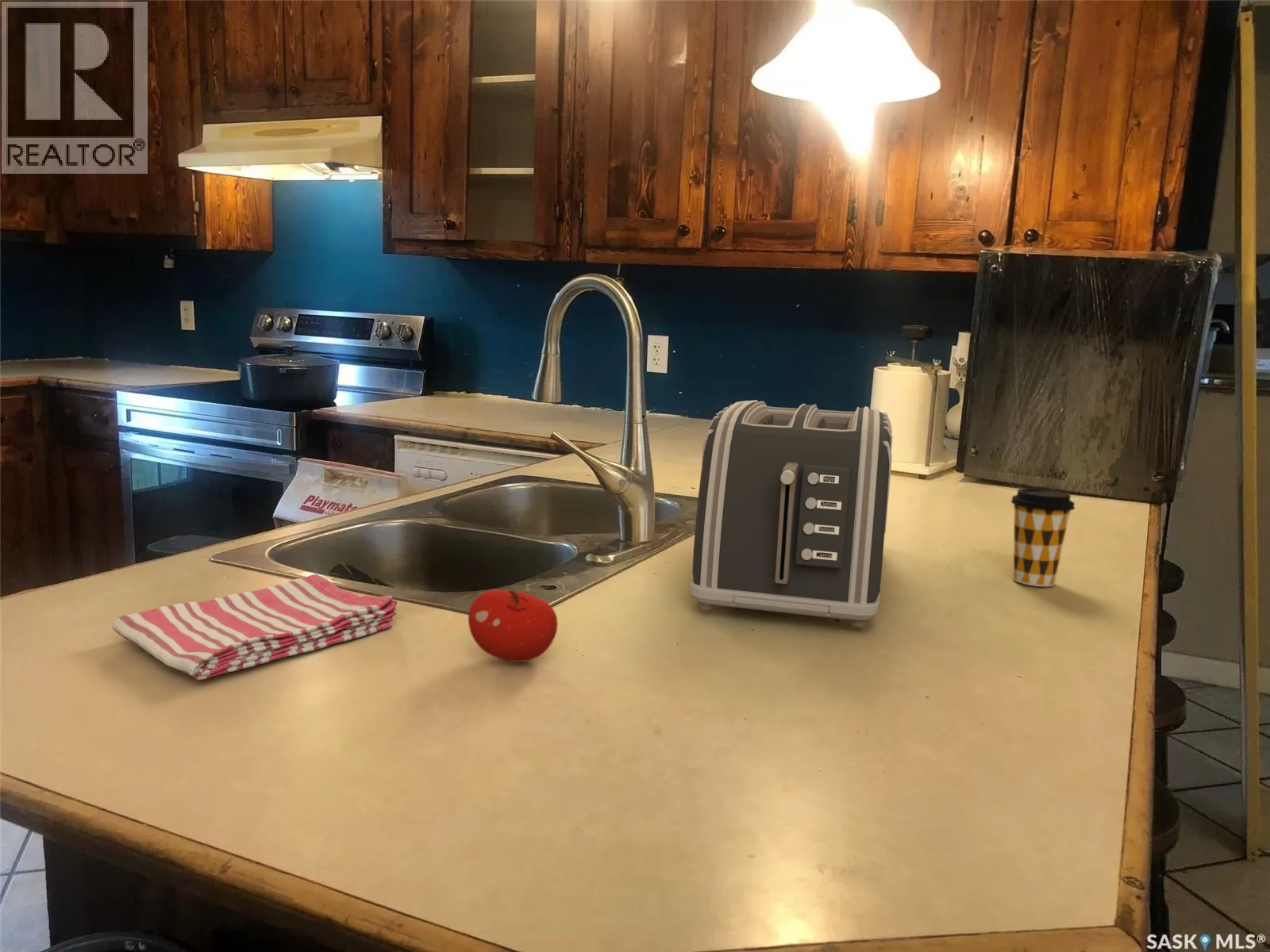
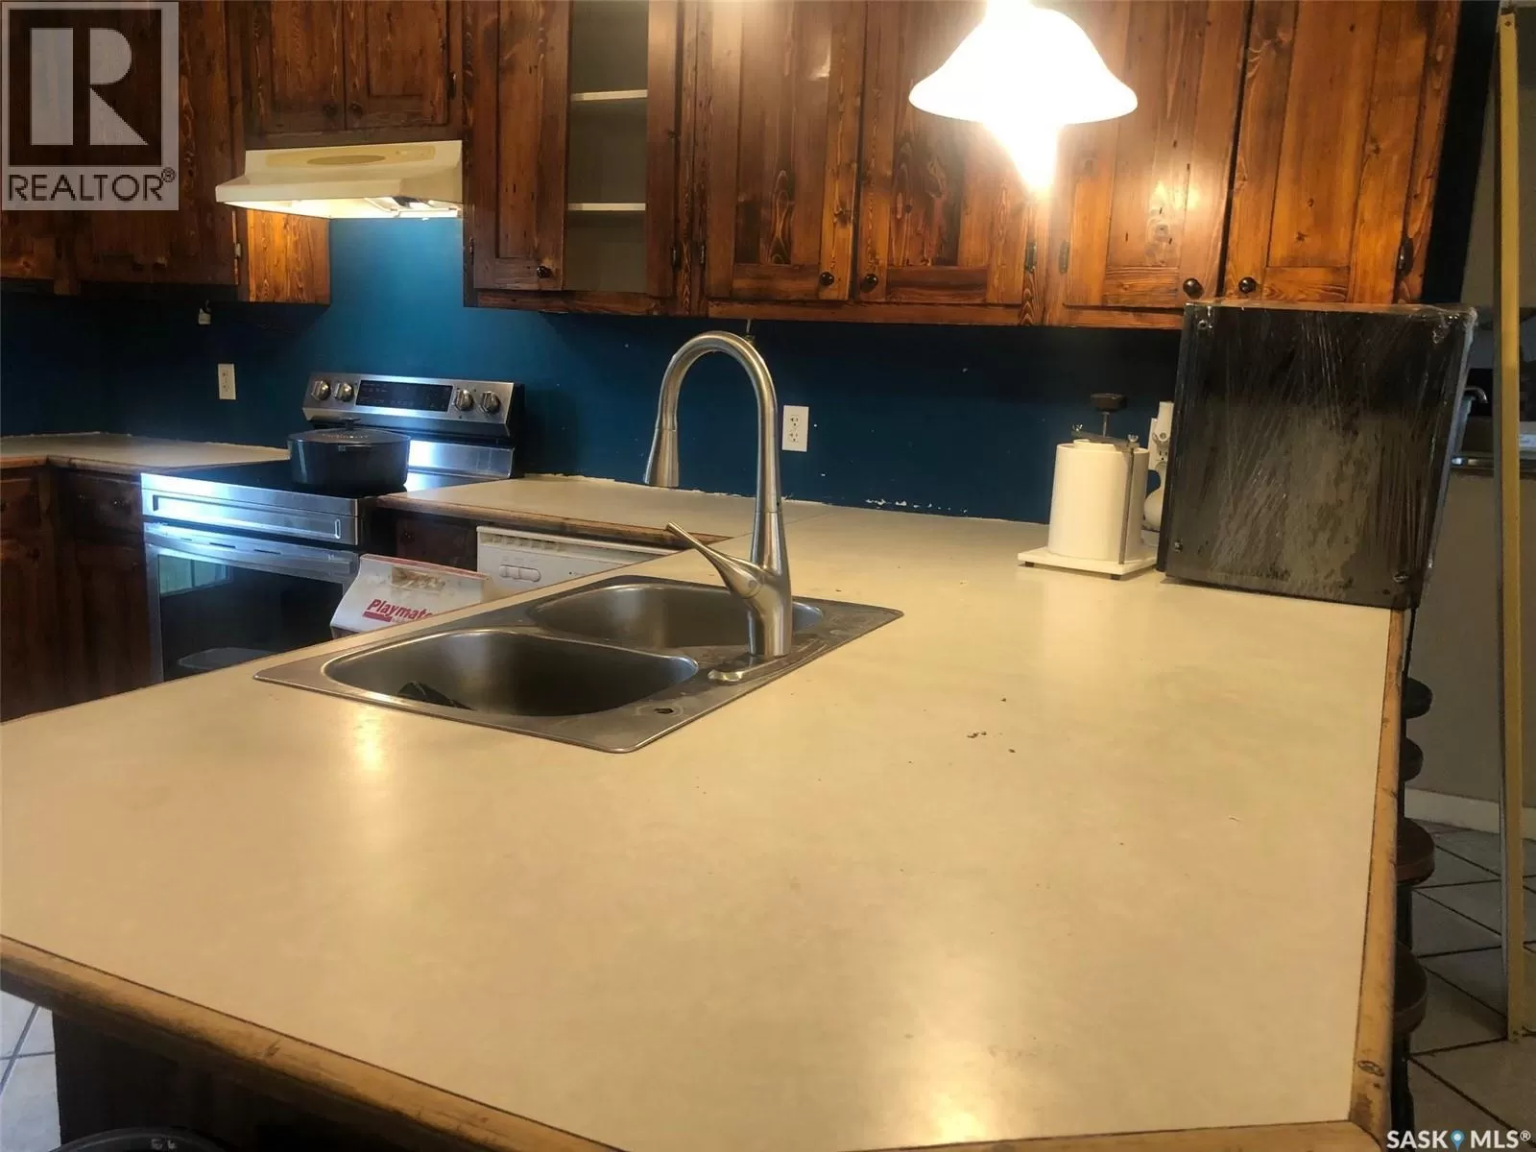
- fruit [468,589,559,662]
- toaster [689,400,893,628]
- coffee cup [1010,488,1076,587]
- dish towel [111,574,398,681]
